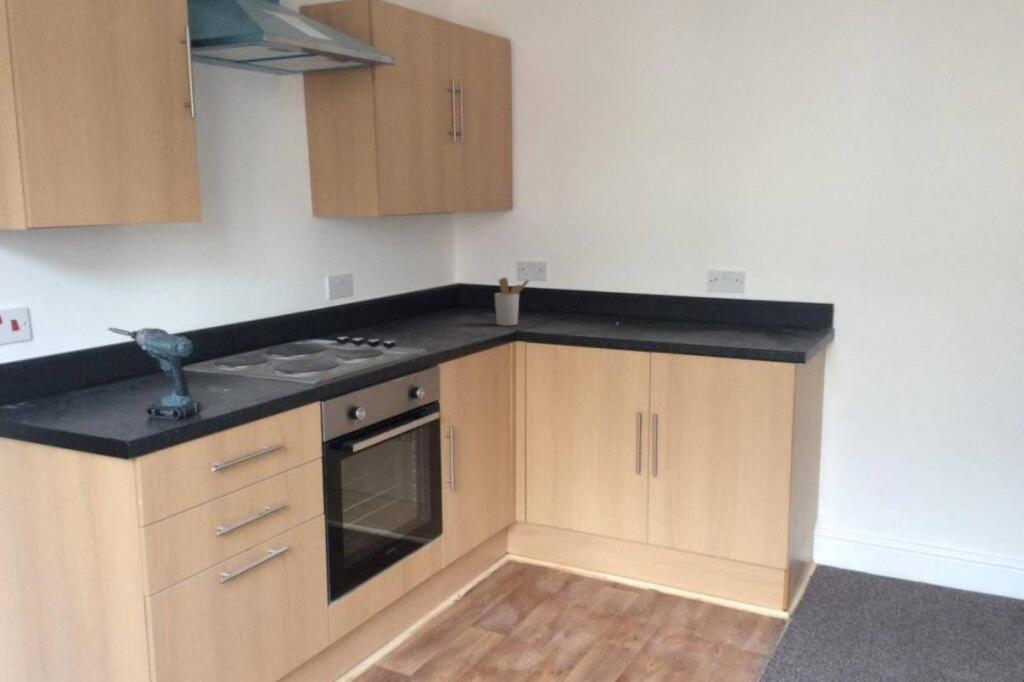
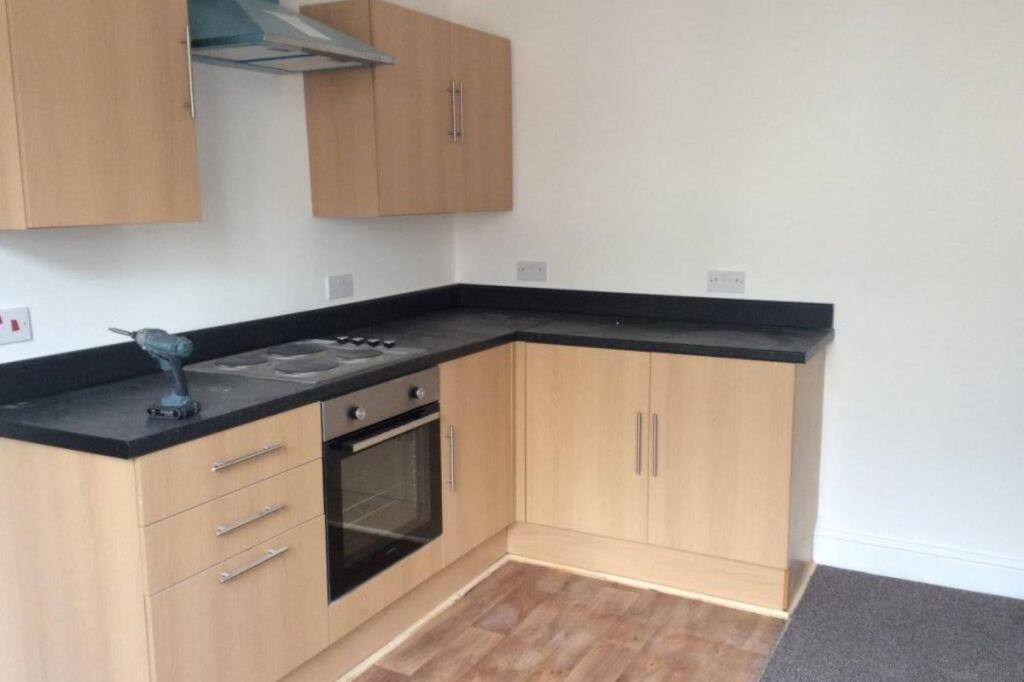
- utensil holder [494,276,531,327]
